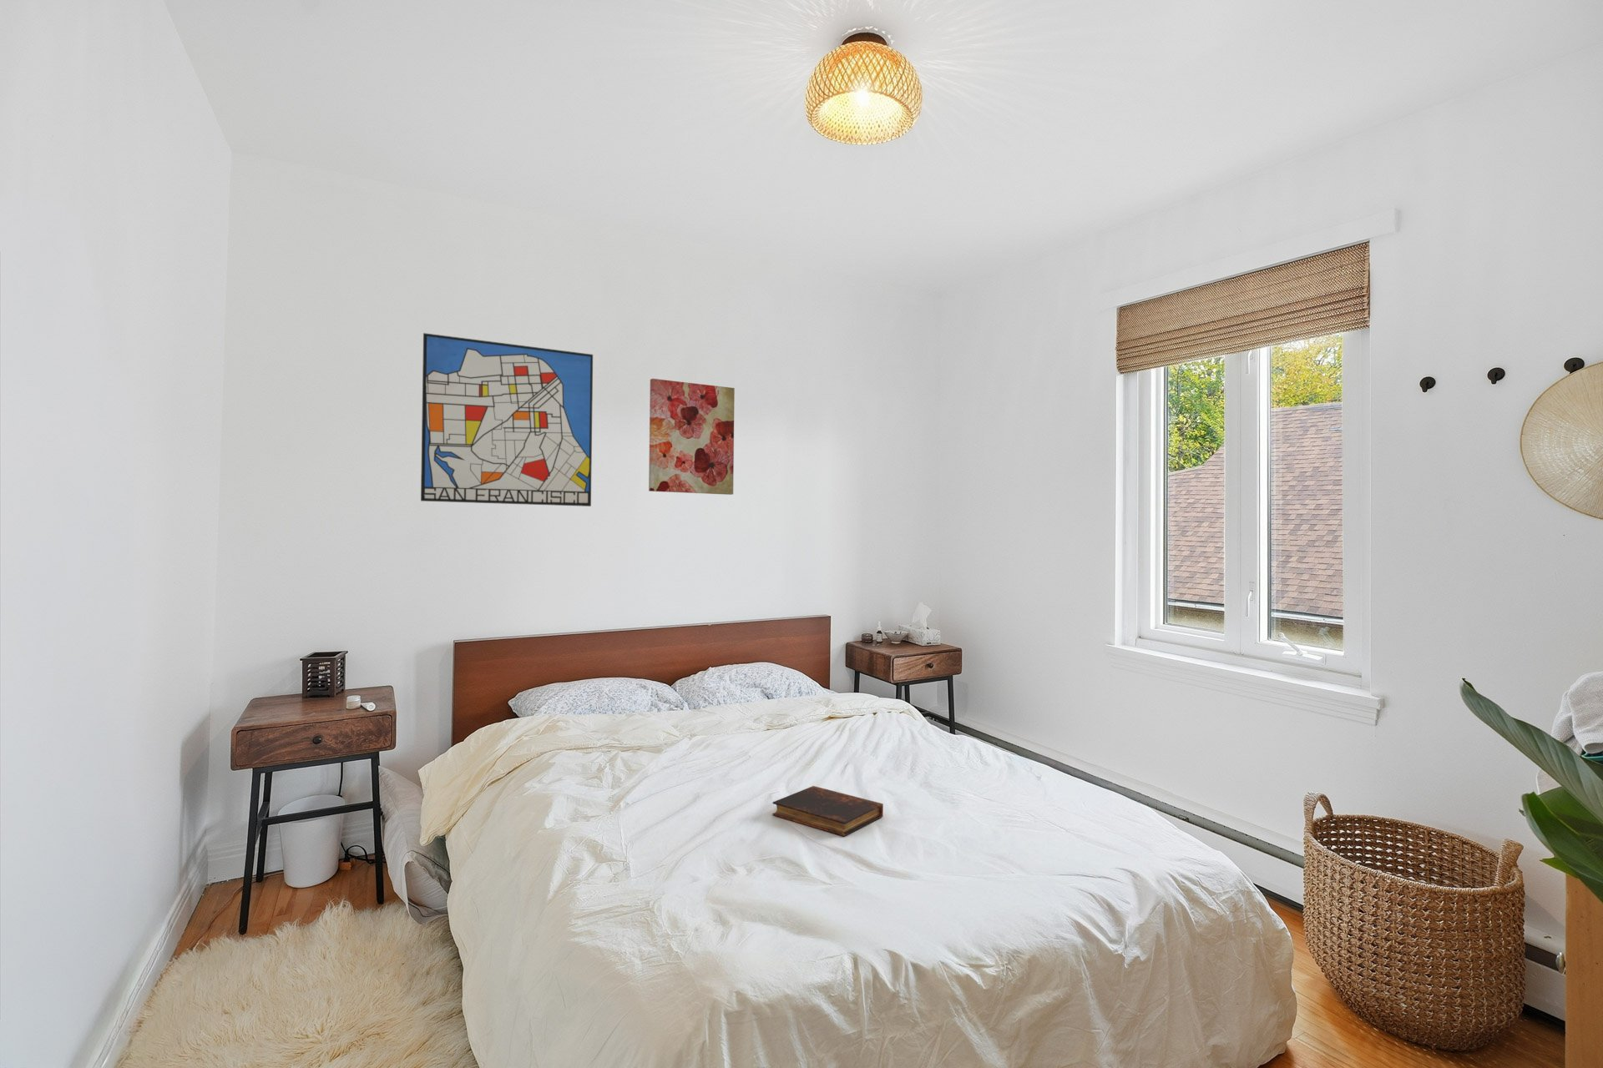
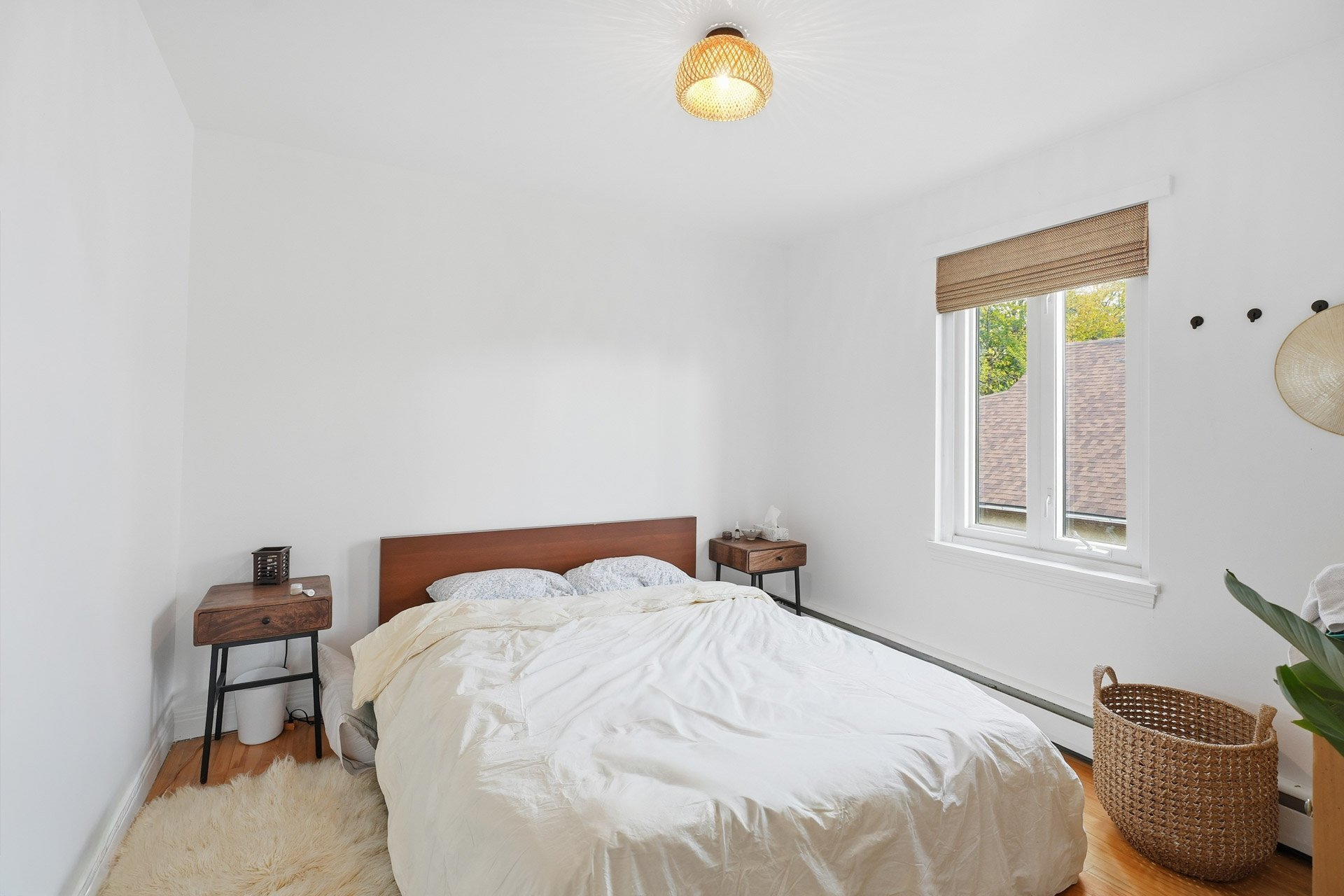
- book [772,786,884,837]
- wall art [420,333,594,508]
- wall art [648,378,736,496]
